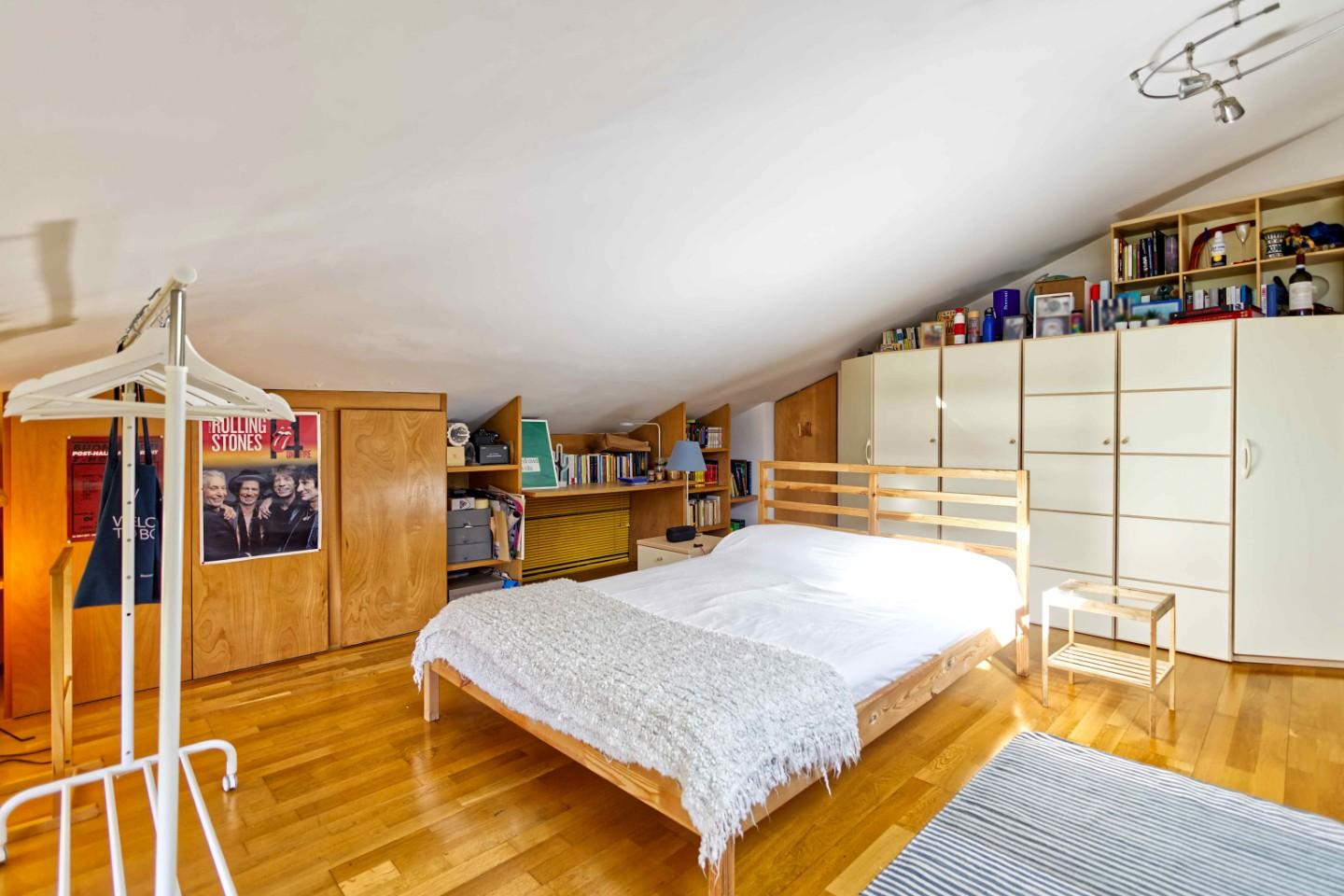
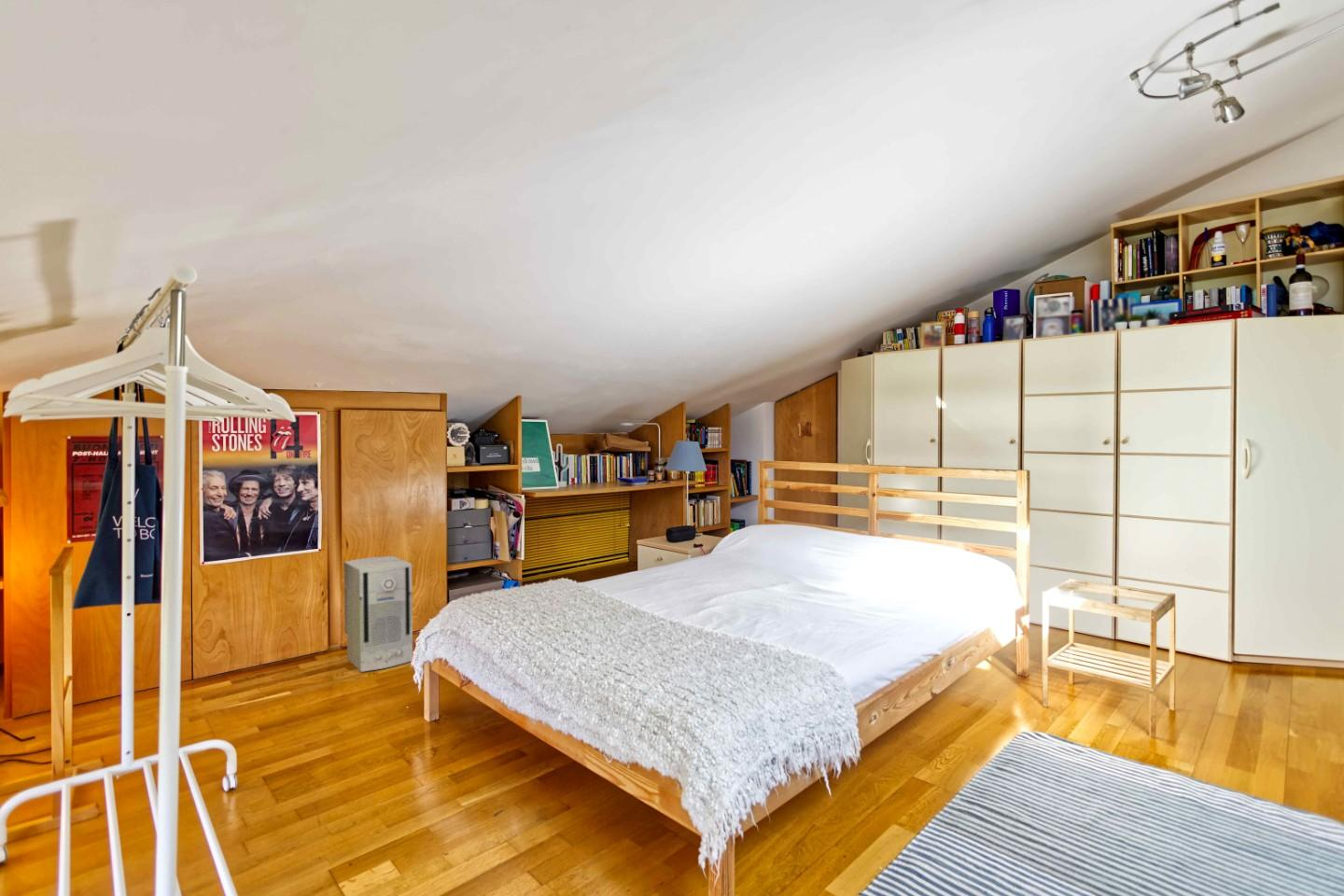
+ air purifier [343,555,413,673]
